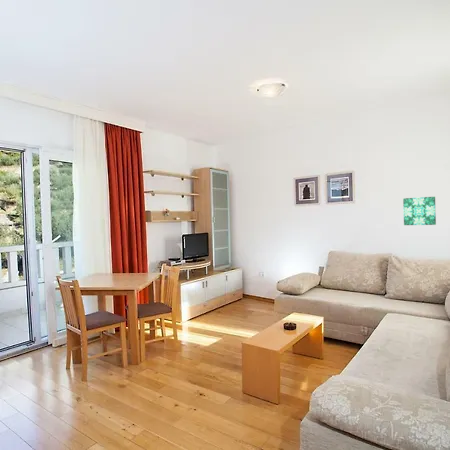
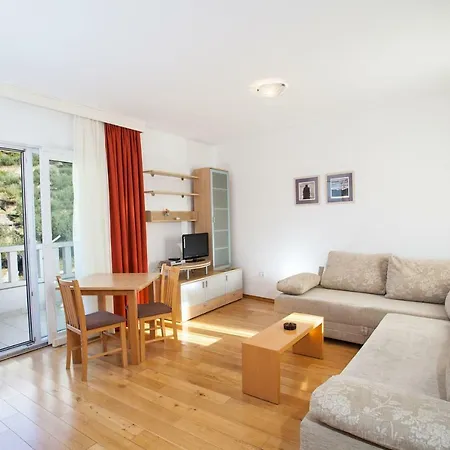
- wall art [402,196,437,226]
